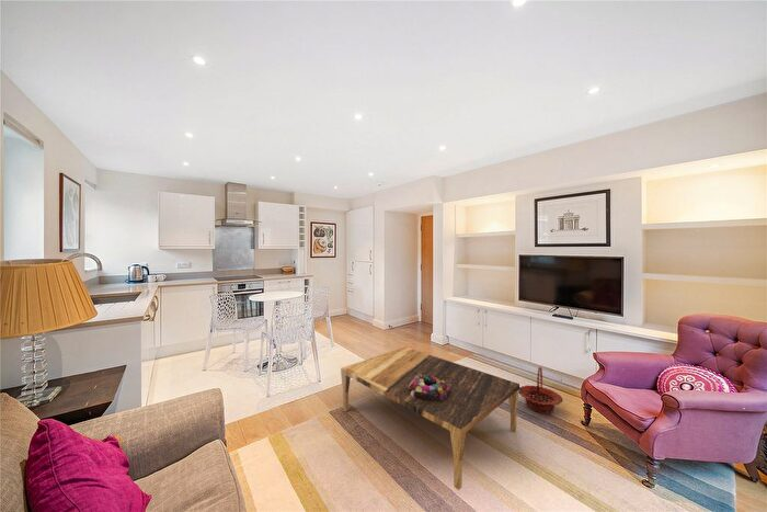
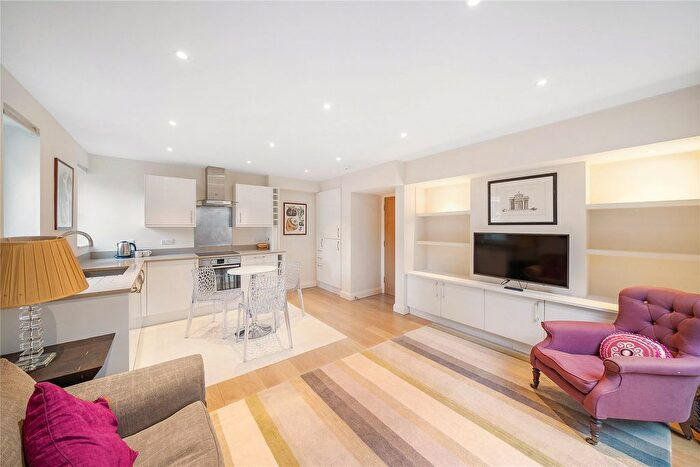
- basket [518,366,564,414]
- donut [408,374,450,401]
- coffee table [340,346,520,491]
